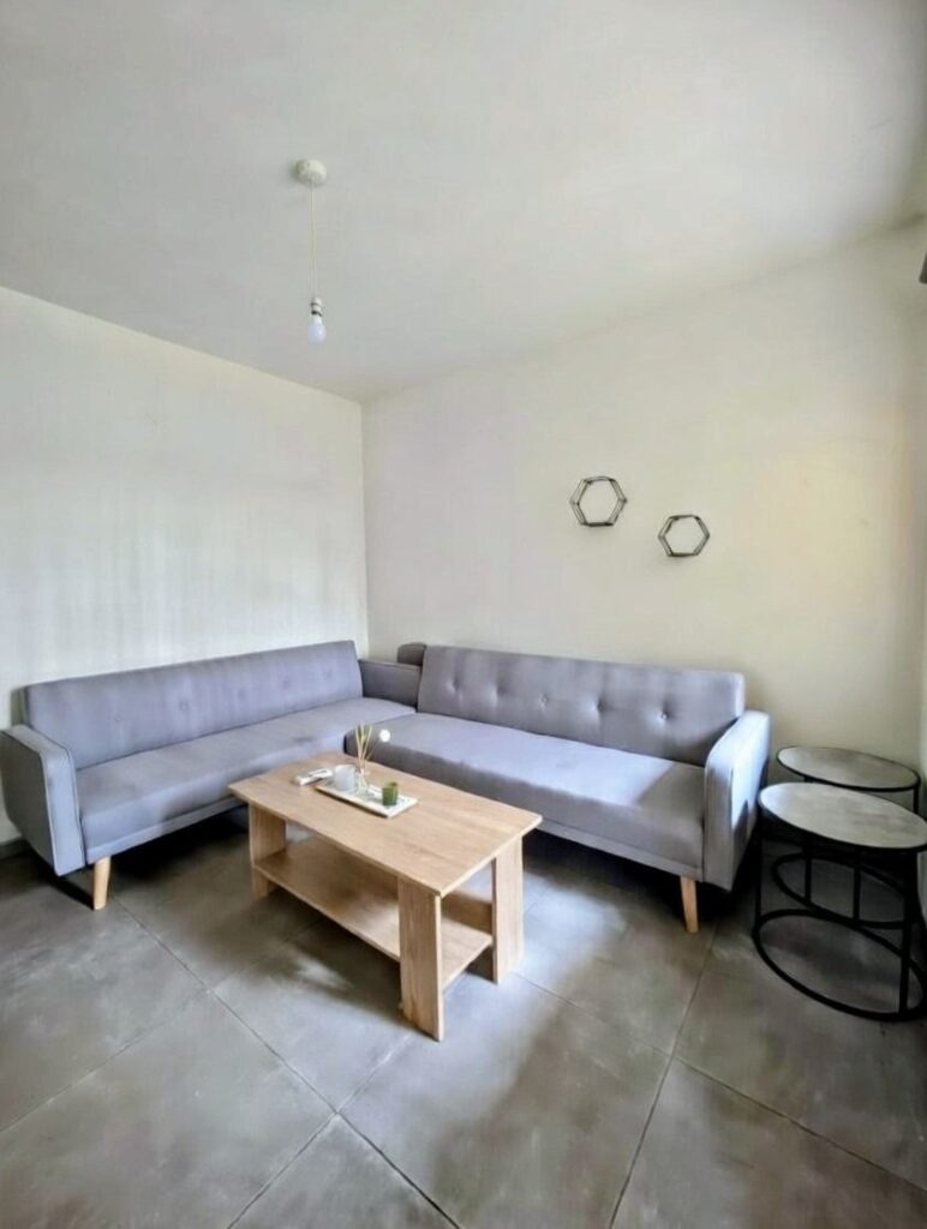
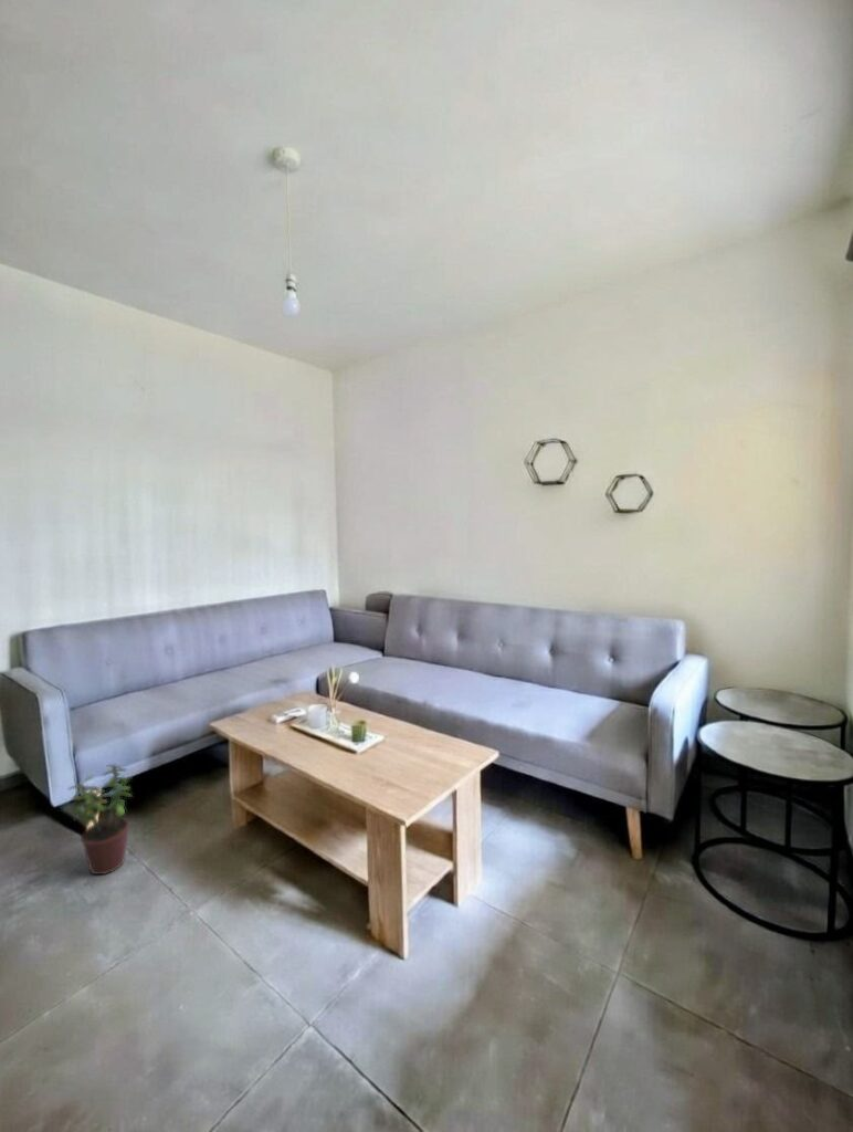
+ potted plant [64,764,134,876]
